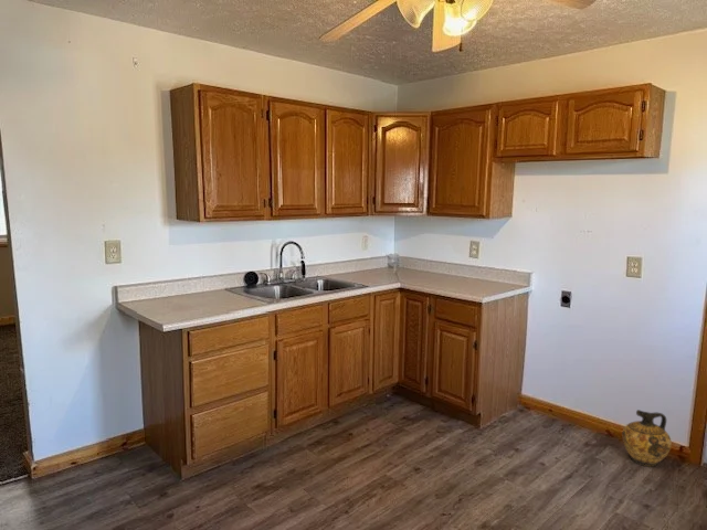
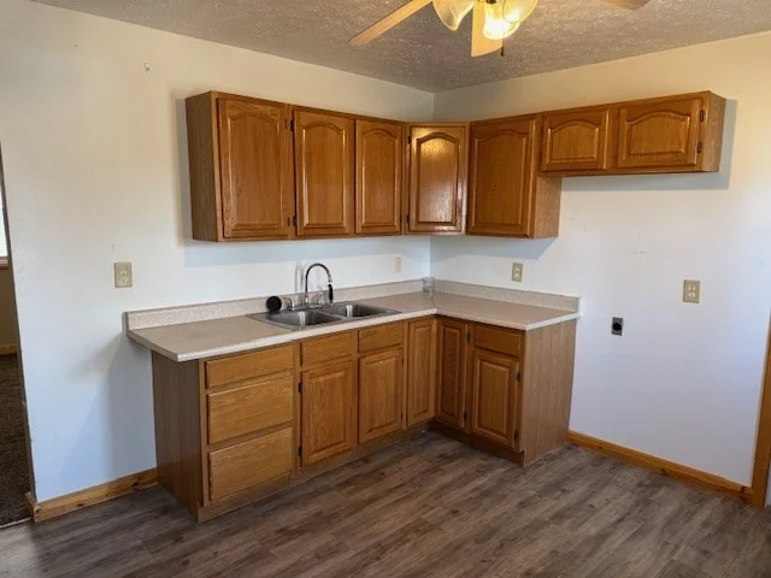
- ceramic jug [621,409,673,467]
